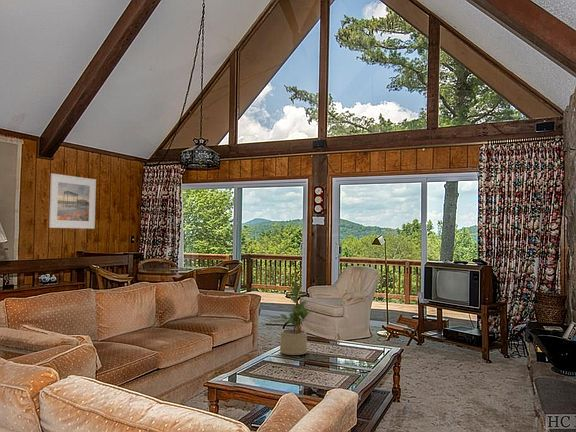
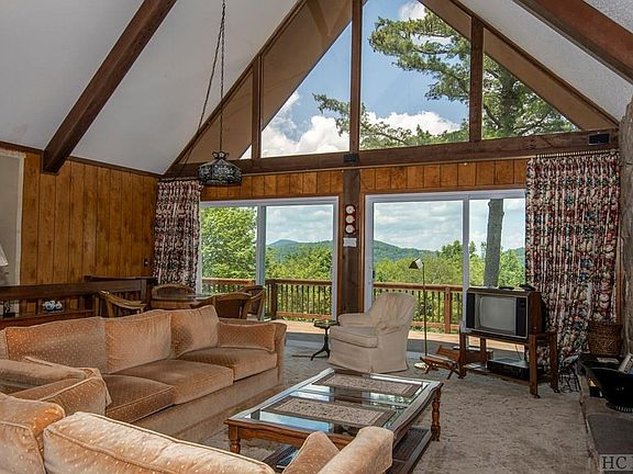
- potted plant [279,282,313,356]
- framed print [48,172,97,230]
